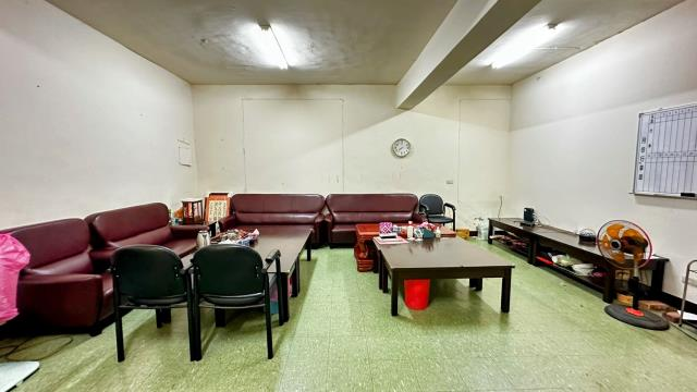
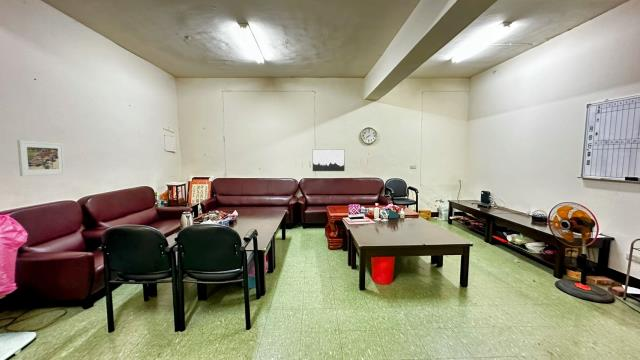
+ wall art [312,149,346,172]
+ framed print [16,139,66,177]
